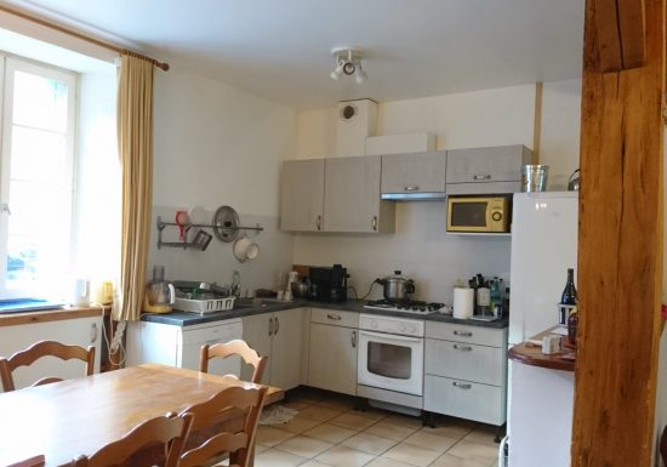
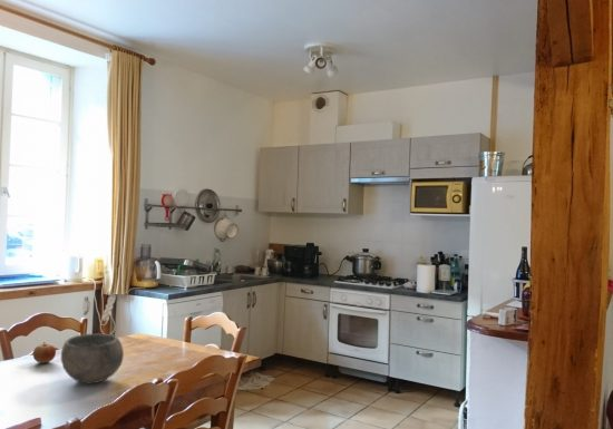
+ apple [32,341,57,364]
+ bowl [60,332,125,386]
